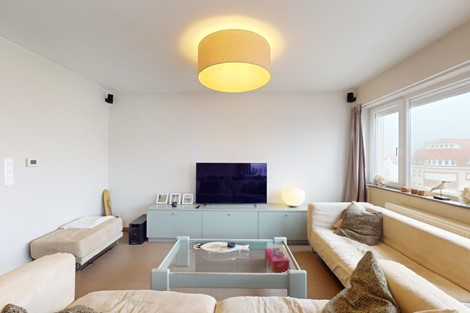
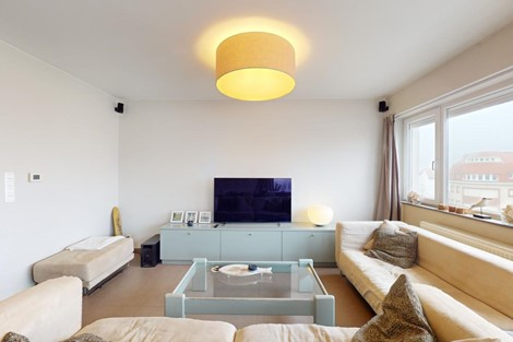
- tissue box [264,247,291,273]
